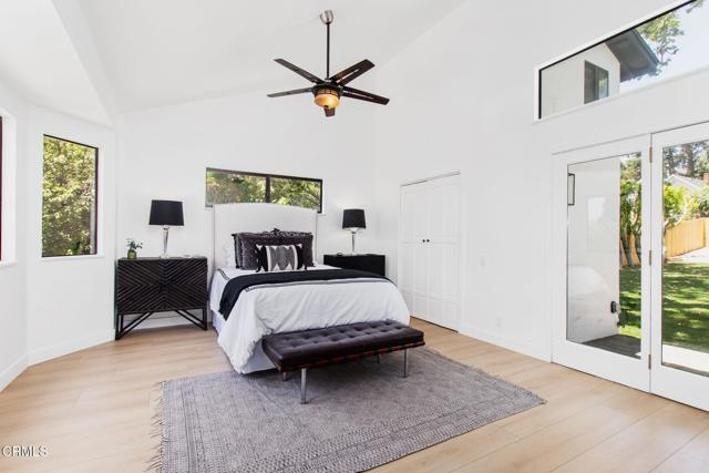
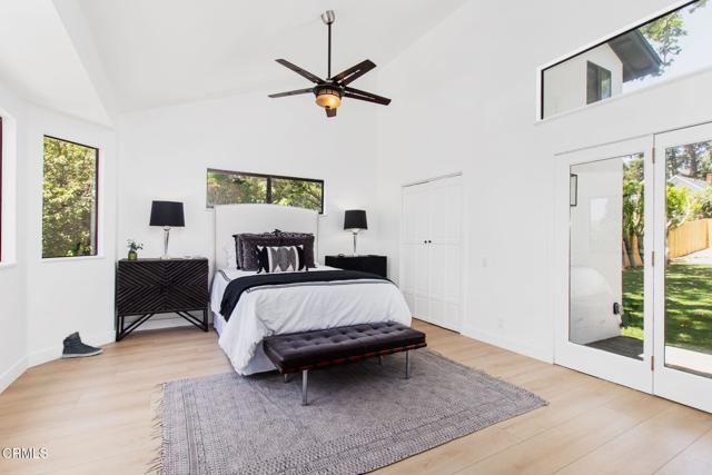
+ sneaker [61,330,103,359]
